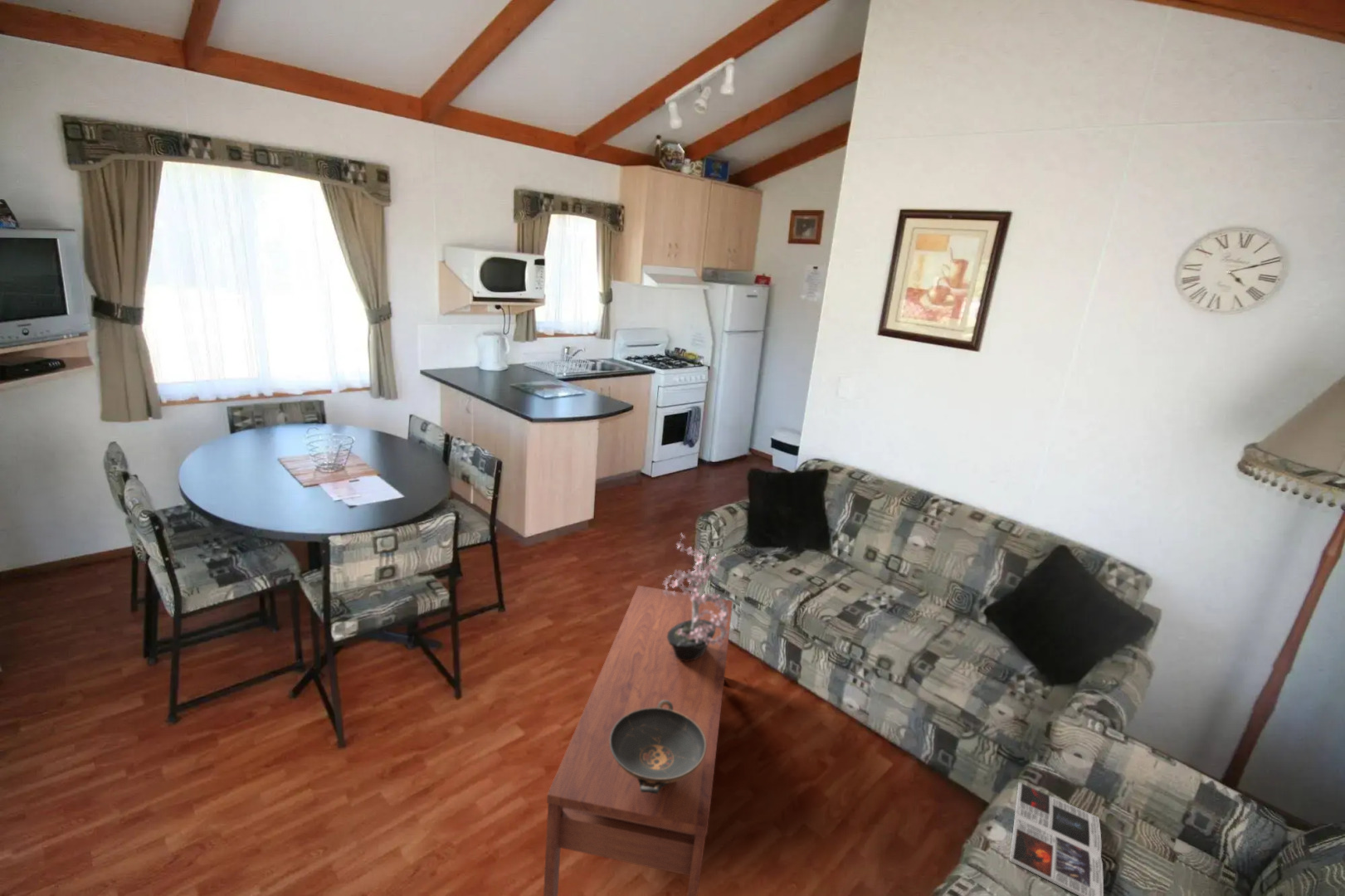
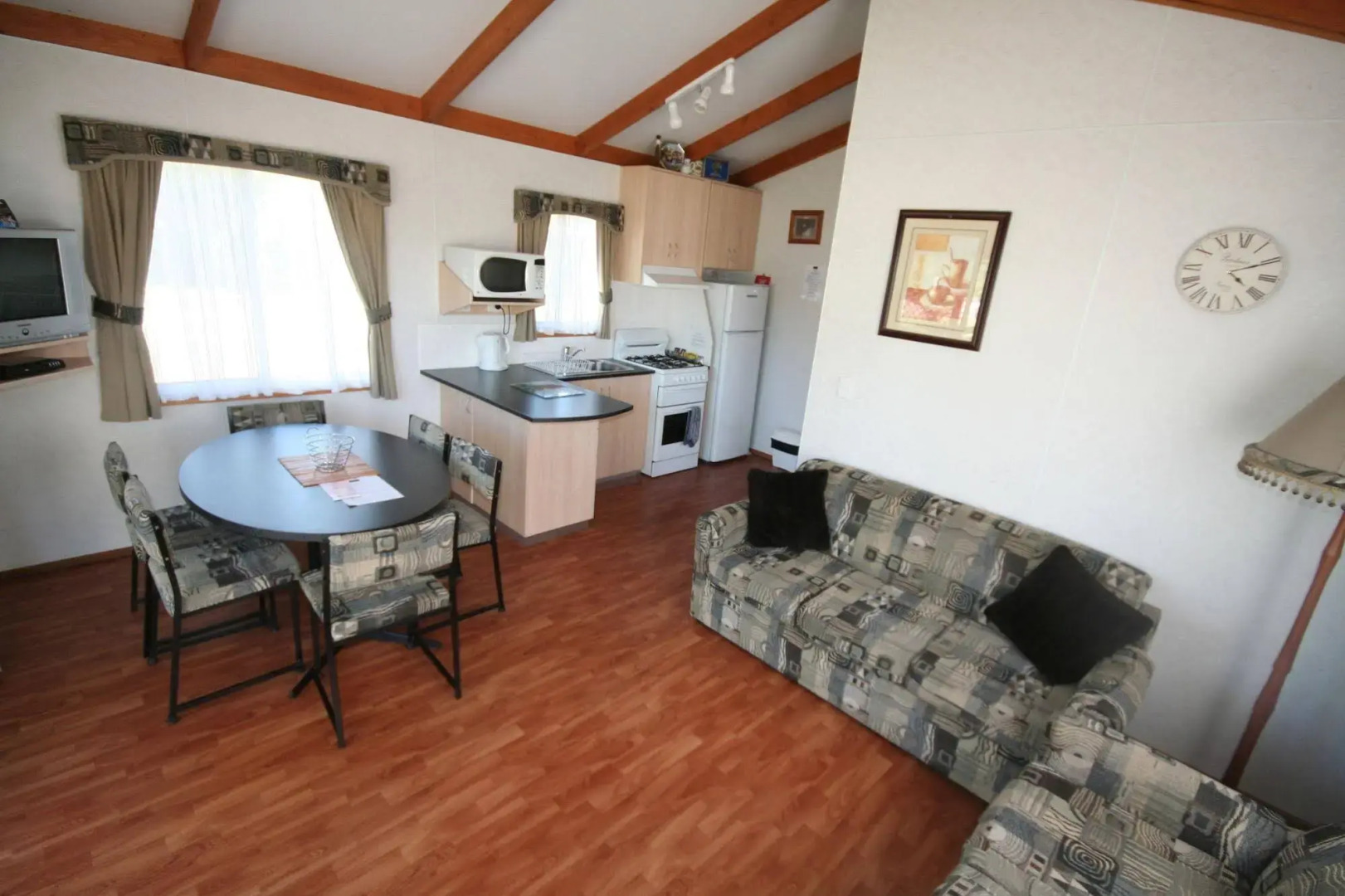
- magazine [1009,782,1104,896]
- potted plant [661,533,729,661]
- coffee table [543,585,733,896]
- decorative bowl [610,700,706,794]
